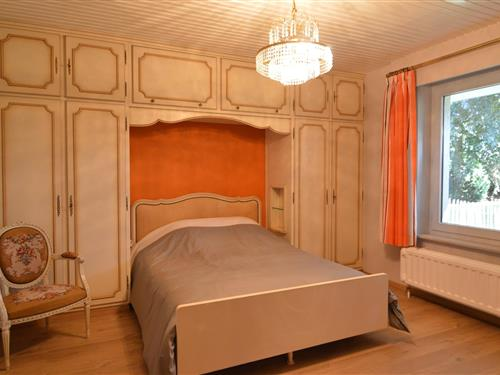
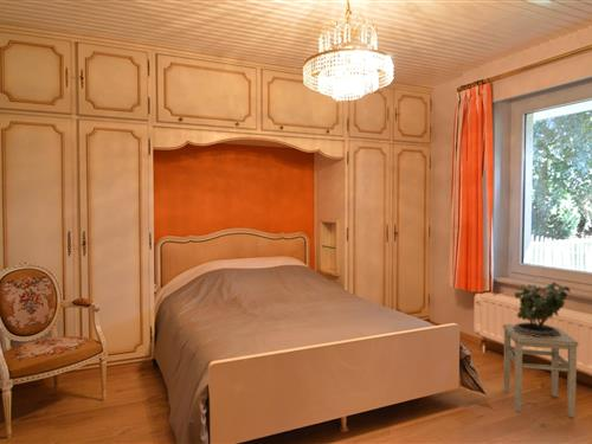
+ potted plant [511,277,572,337]
+ stool [502,323,579,419]
